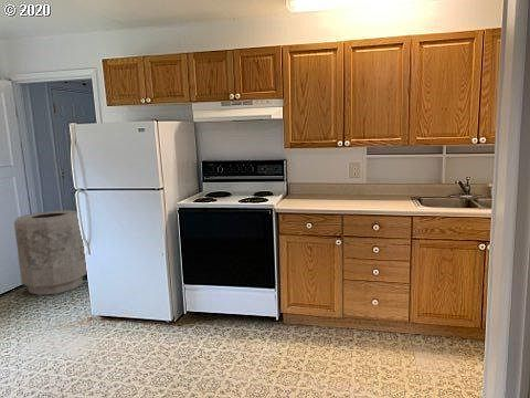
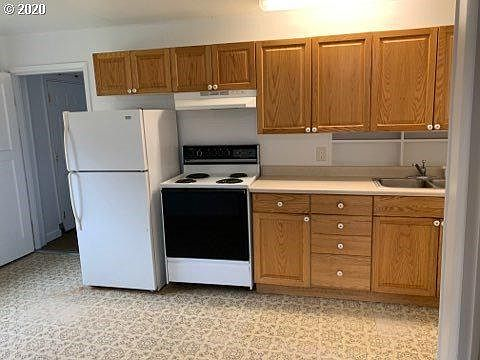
- trash can [13,209,88,296]
